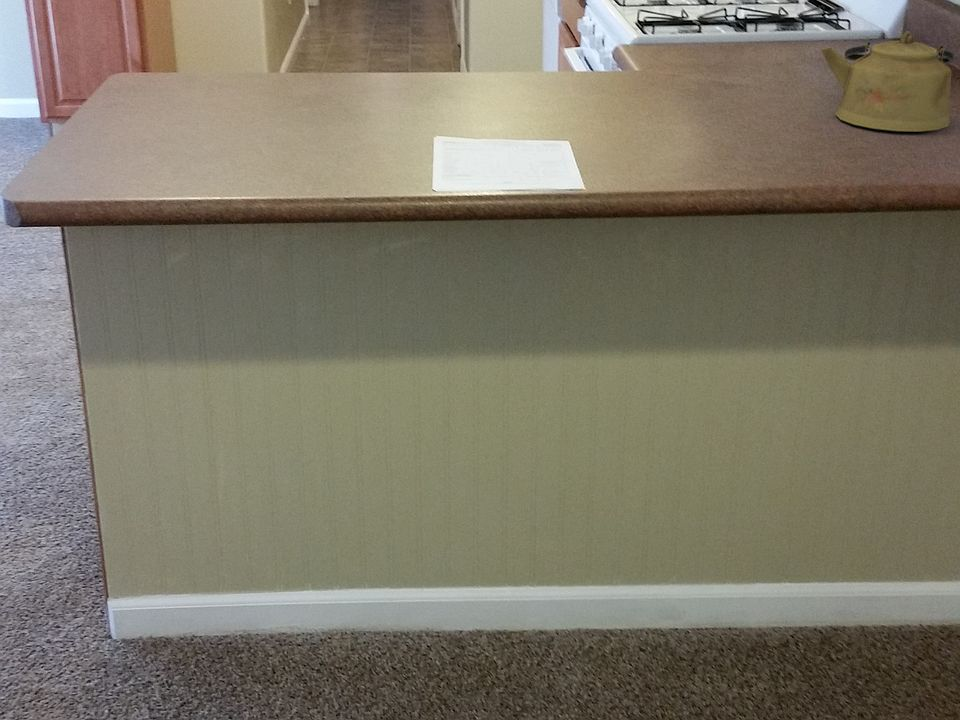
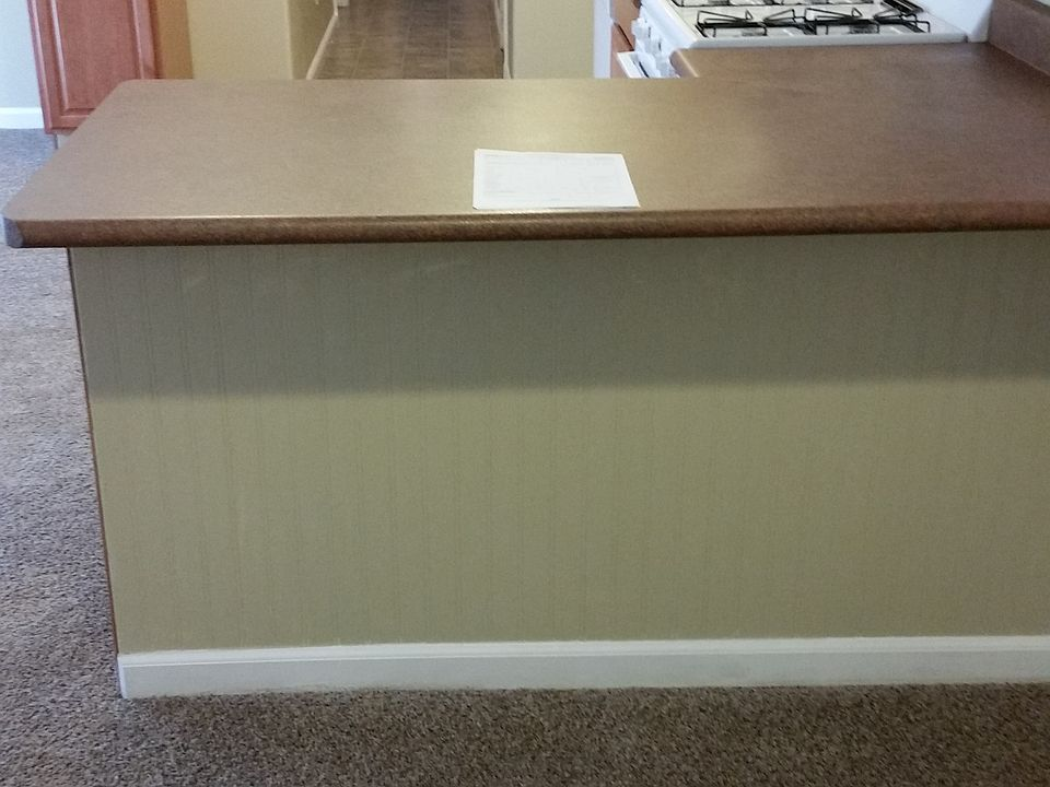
- kettle [820,30,954,133]
